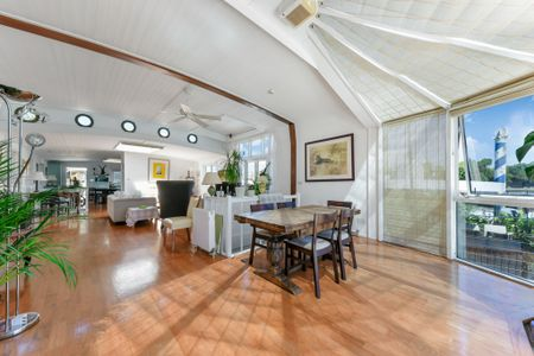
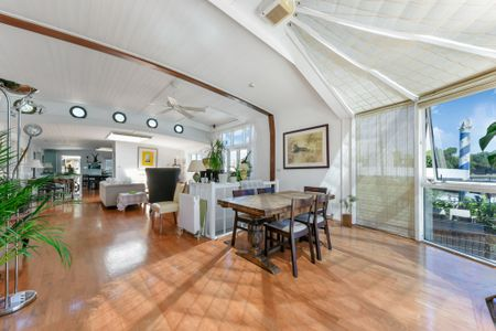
+ house plant [338,194,359,227]
